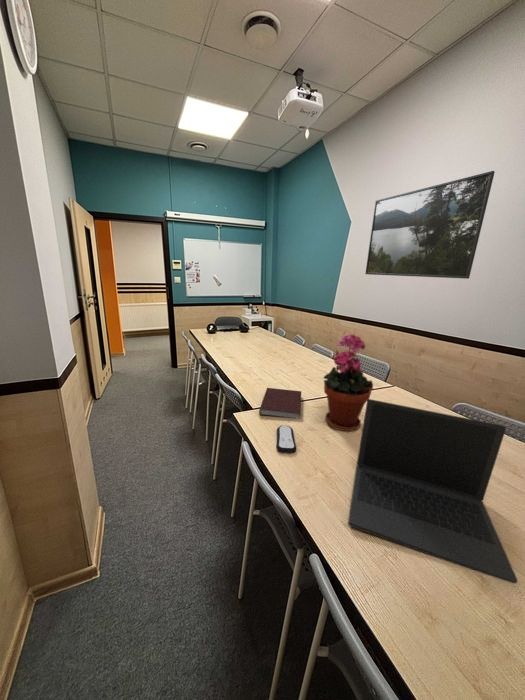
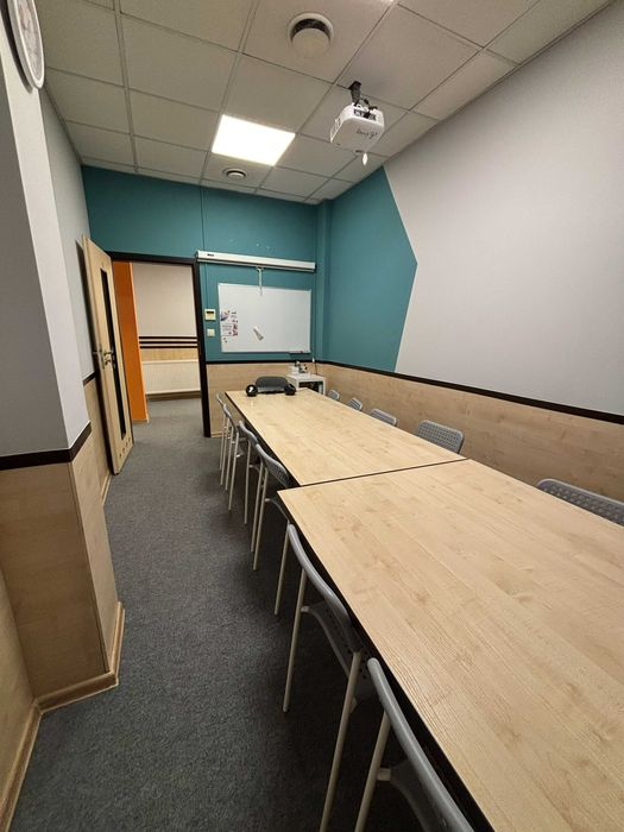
- potted plant [322,333,374,432]
- laptop [347,398,519,584]
- notebook [258,387,302,419]
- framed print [364,170,496,280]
- remote control [275,425,298,454]
